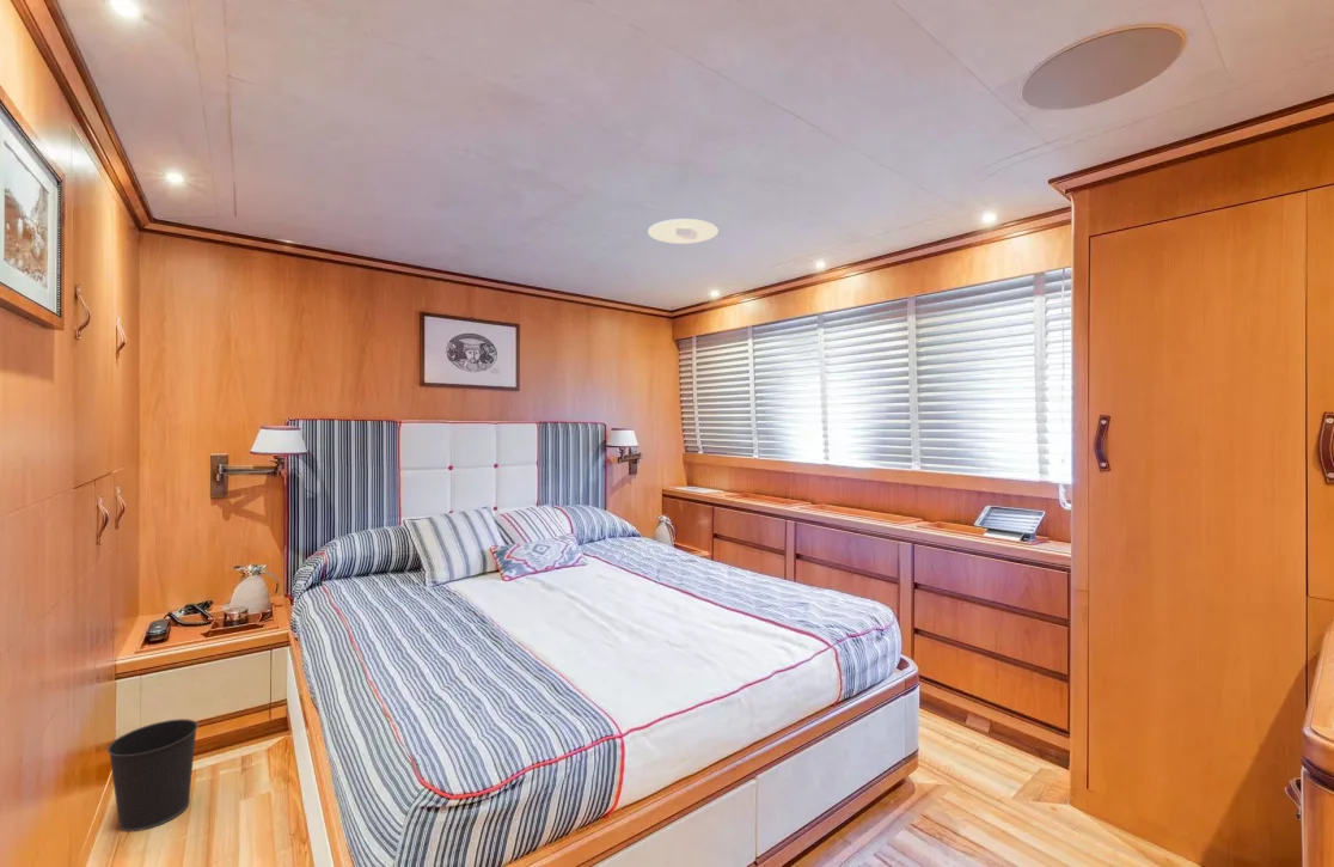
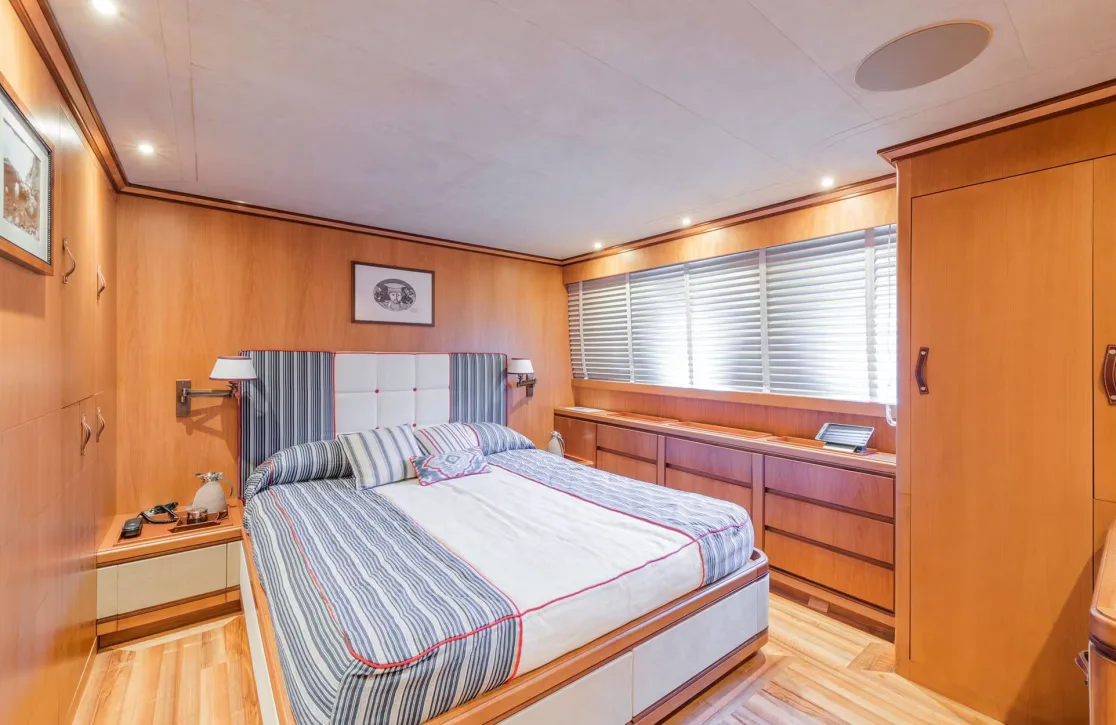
- wastebasket [106,718,200,834]
- recessed light [647,218,720,245]
